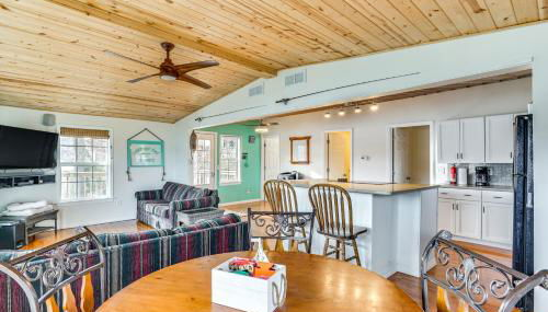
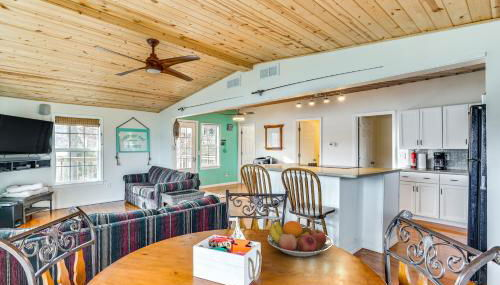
+ fruit bowl [267,220,334,258]
